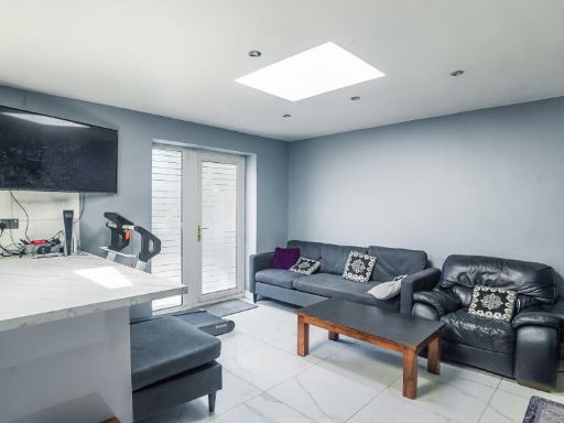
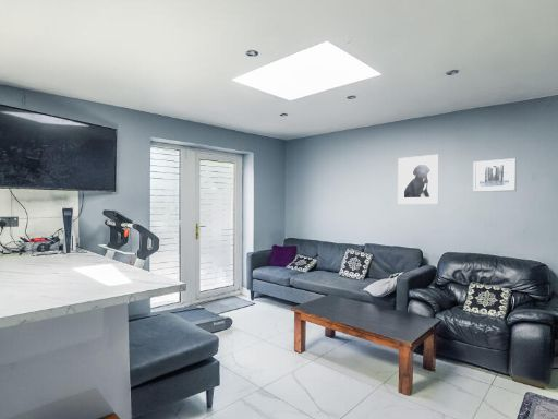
+ wall art [472,157,518,193]
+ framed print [397,154,439,205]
